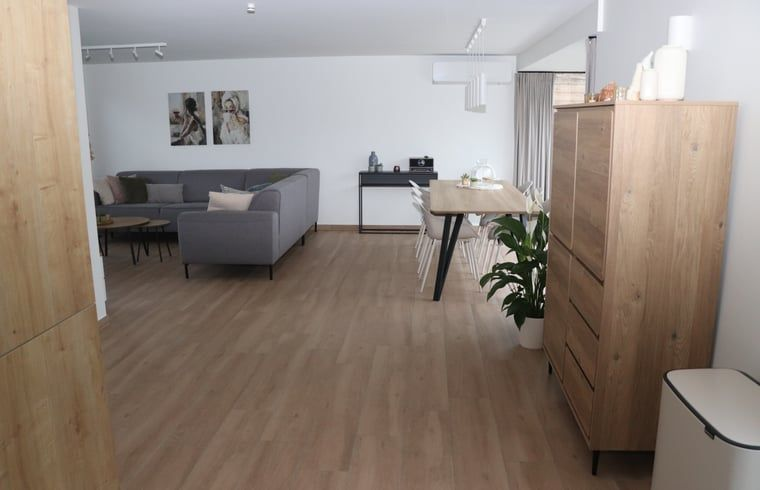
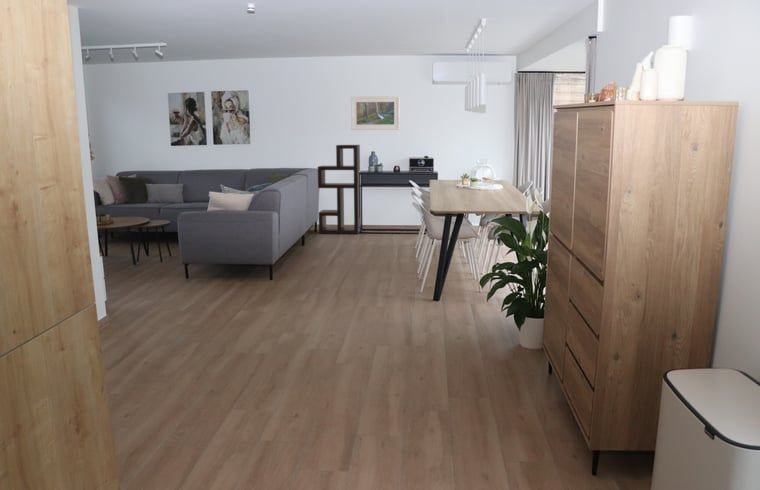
+ shelving unit [317,144,362,235]
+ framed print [350,95,401,131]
